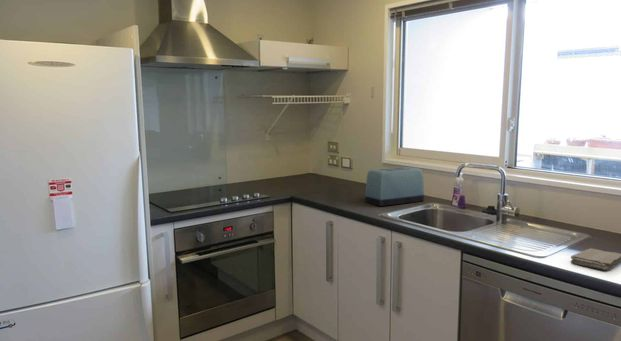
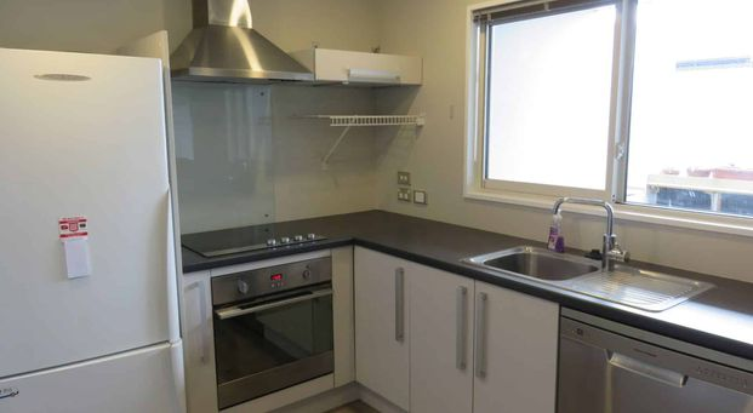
- toaster [364,166,425,207]
- washcloth [569,248,621,271]
